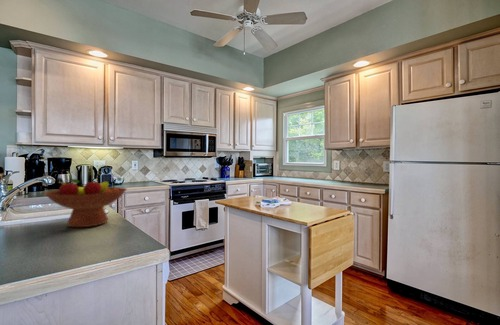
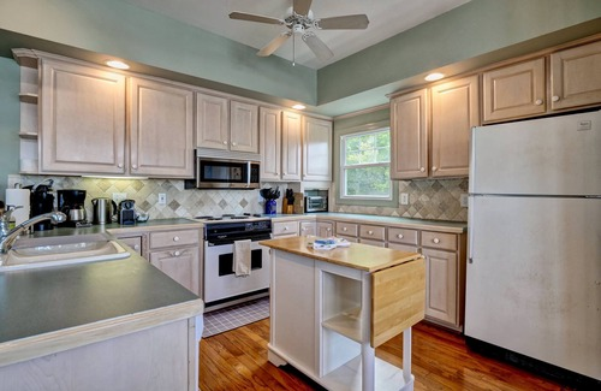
- fruit bowl [43,177,128,228]
